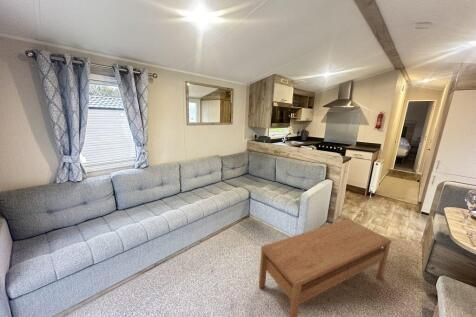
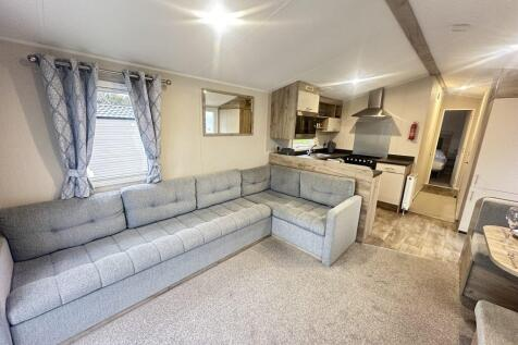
- coffee table [258,218,392,317]
